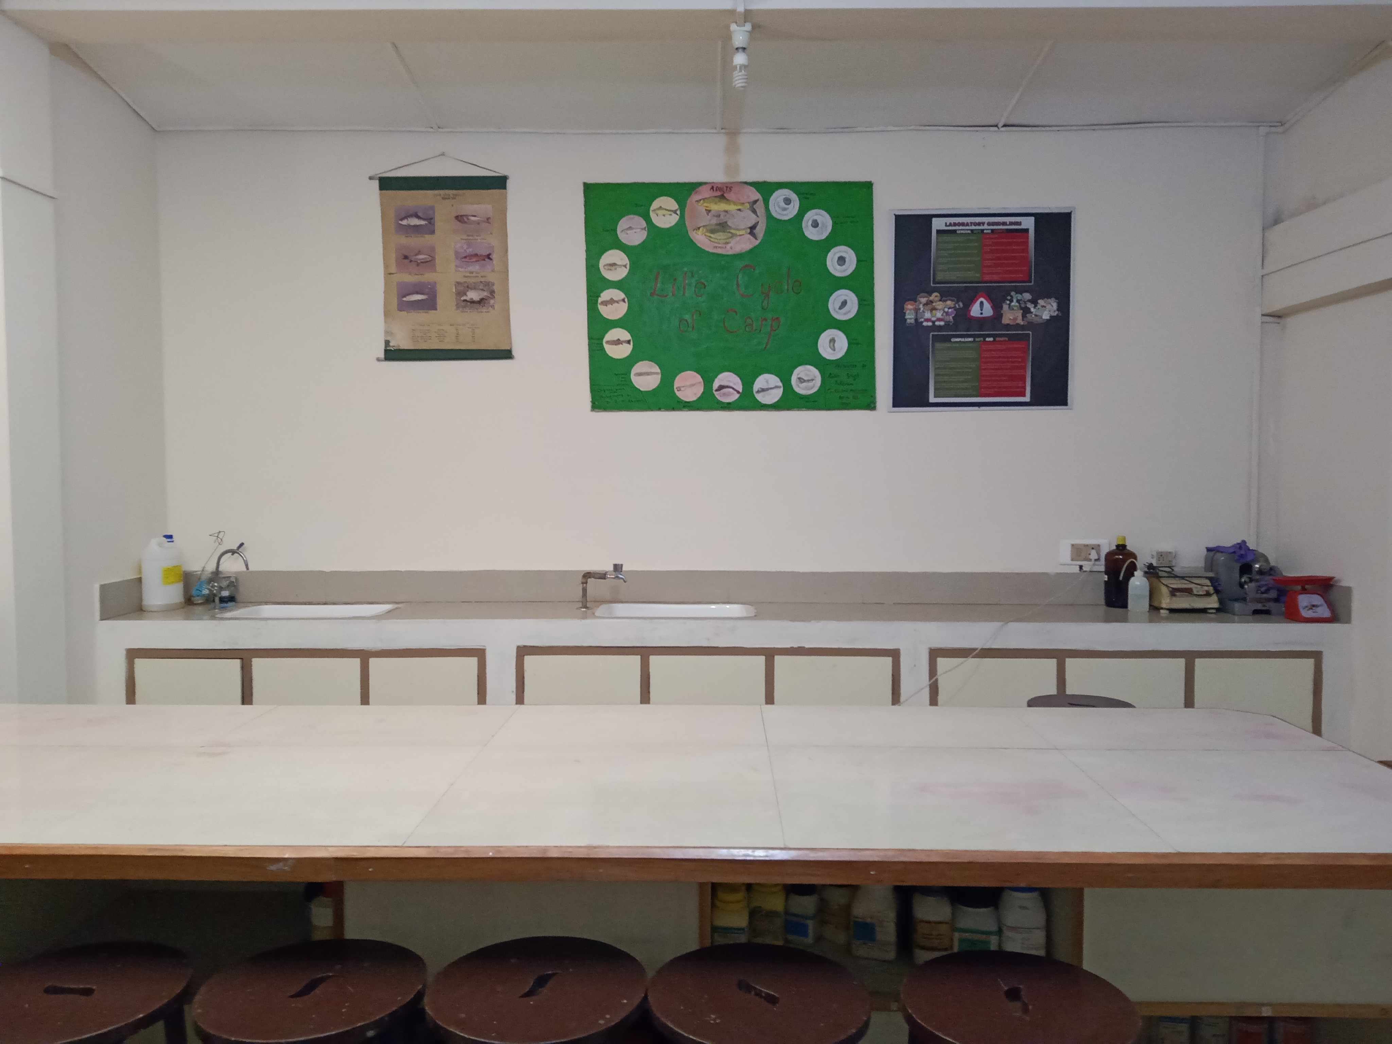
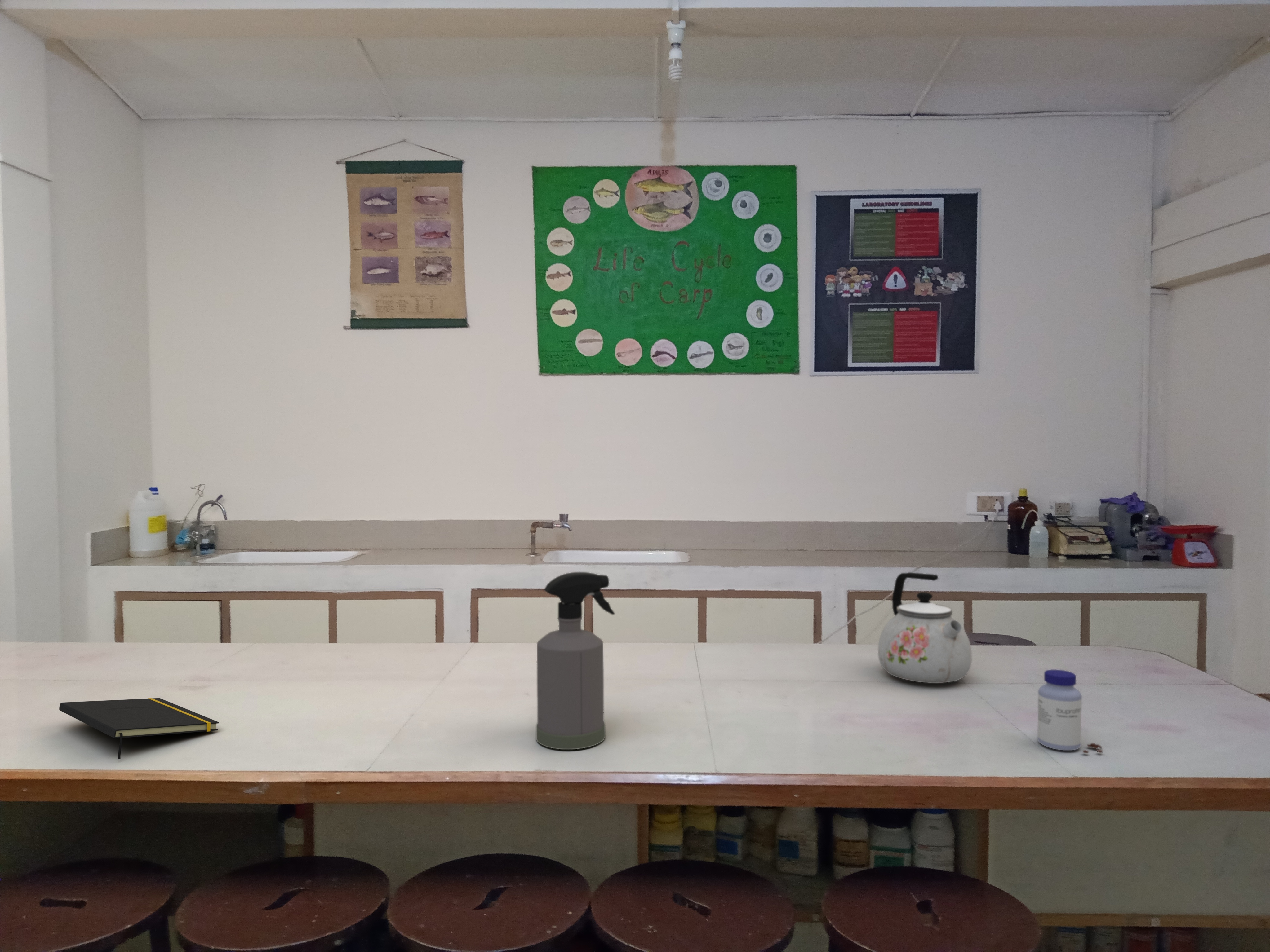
+ spray bottle [536,571,615,750]
+ medicine bottle [1037,669,1103,754]
+ notepad [59,698,219,760]
+ kettle [877,572,972,683]
